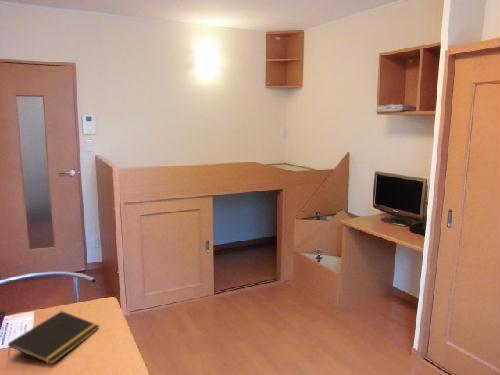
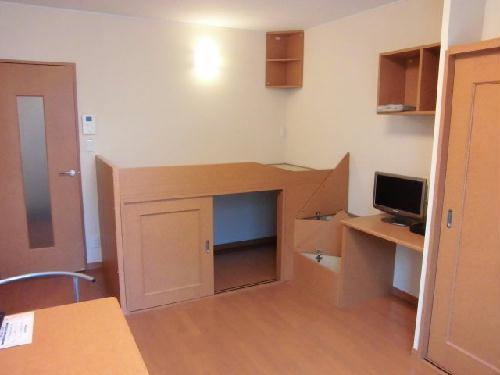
- notepad [7,310,101,366]
